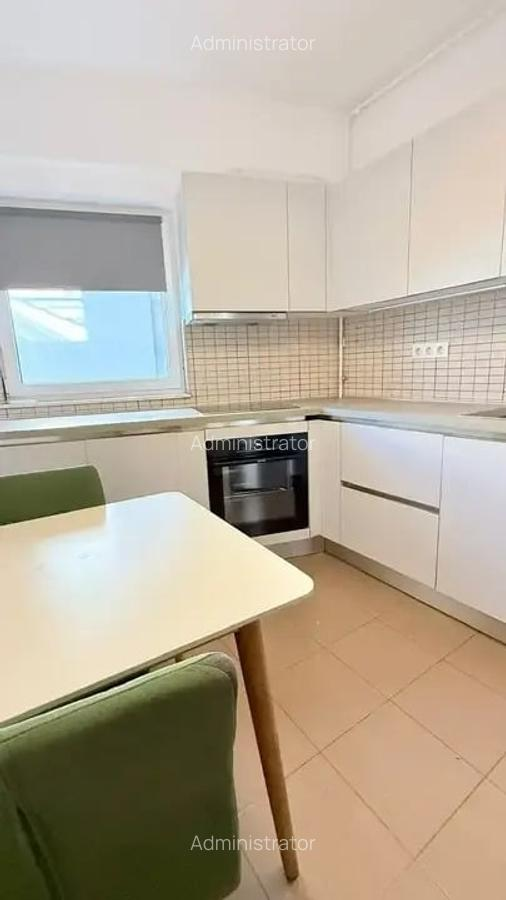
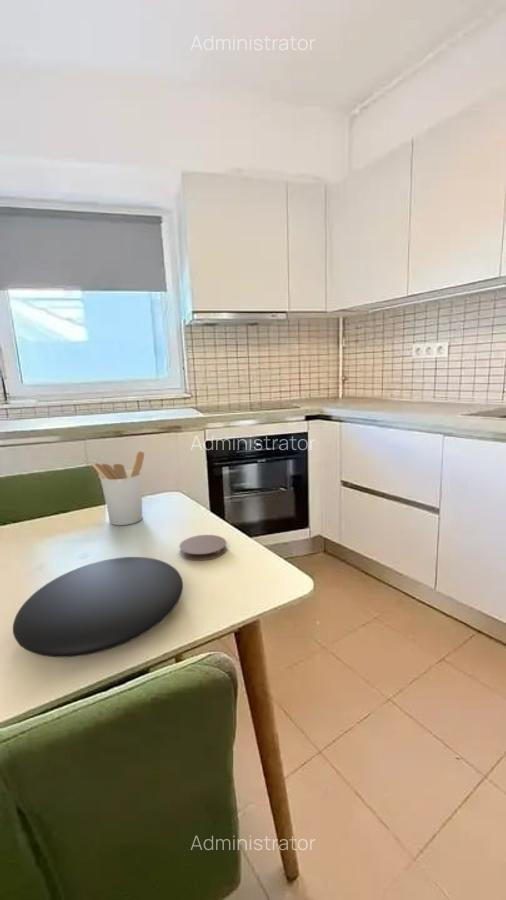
+ coaster [178,534,228,561]
+ plate [12,556,184,658]
+ utensil holder [91,450,145,526]
